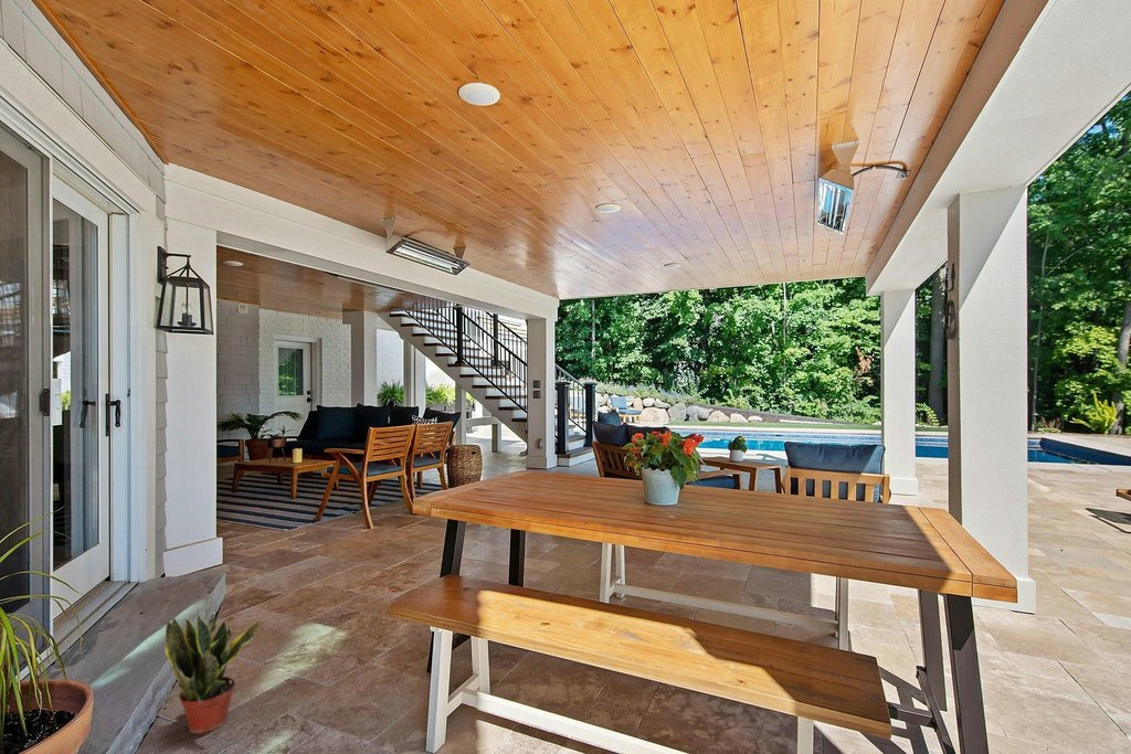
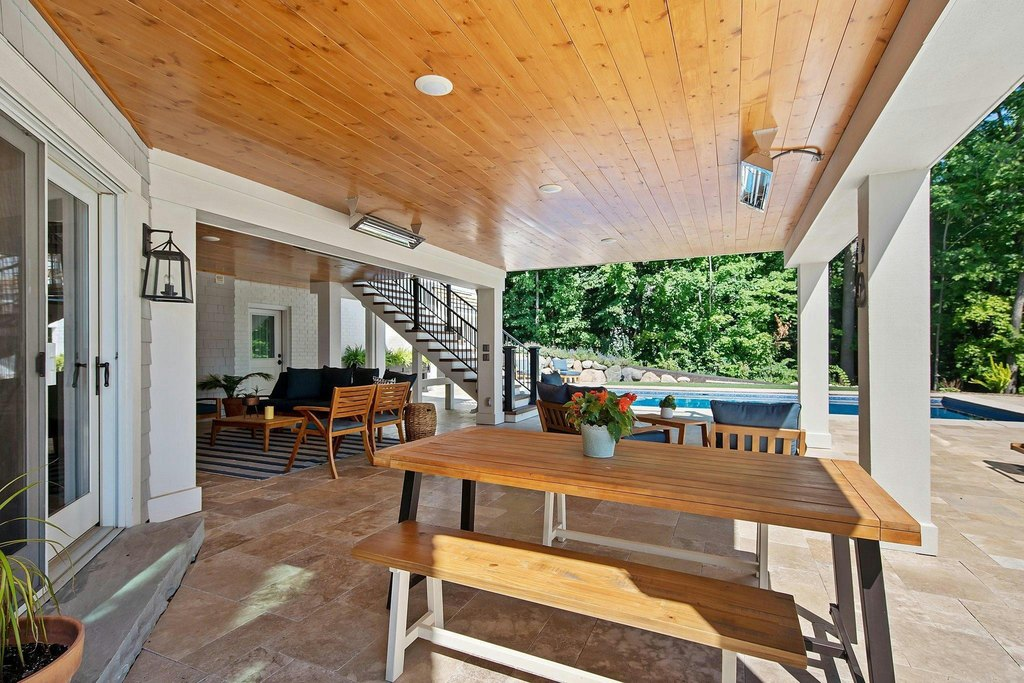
- potted plant [163,607,262,734]
